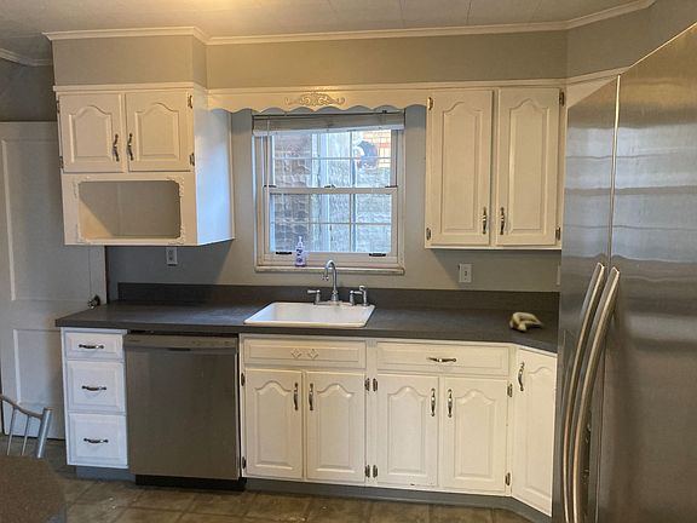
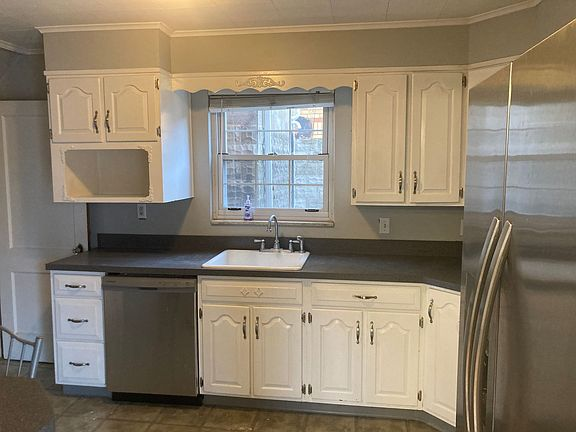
- banana [508,311,545,333]
